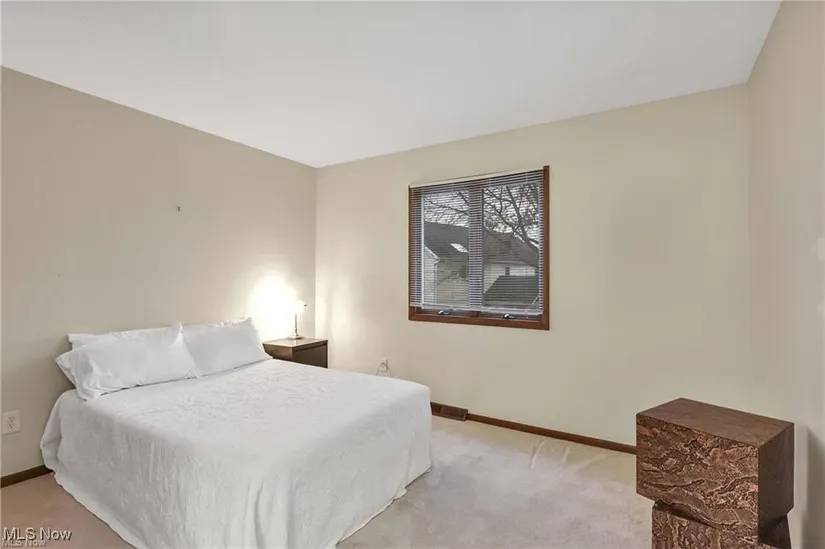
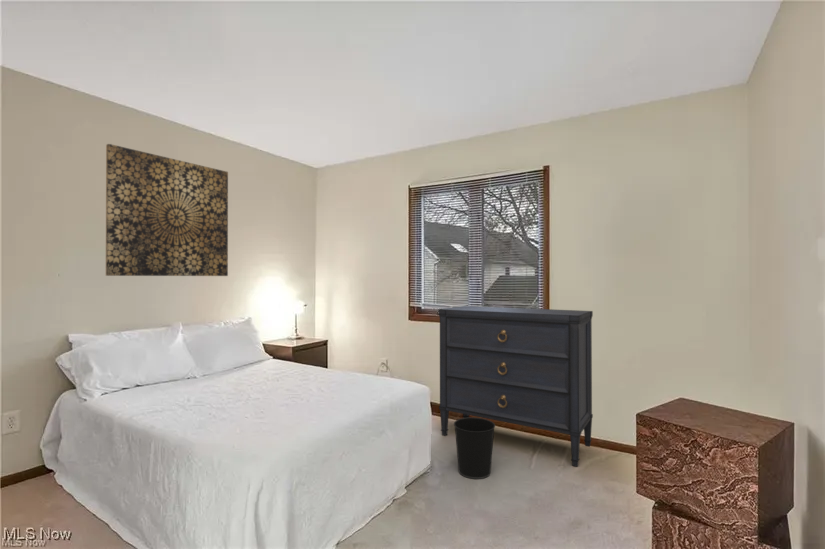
+ dresser [437,305,594,468]
+ wall art [105,143,229,277]
+ wastebasket [453,416,496,480]
